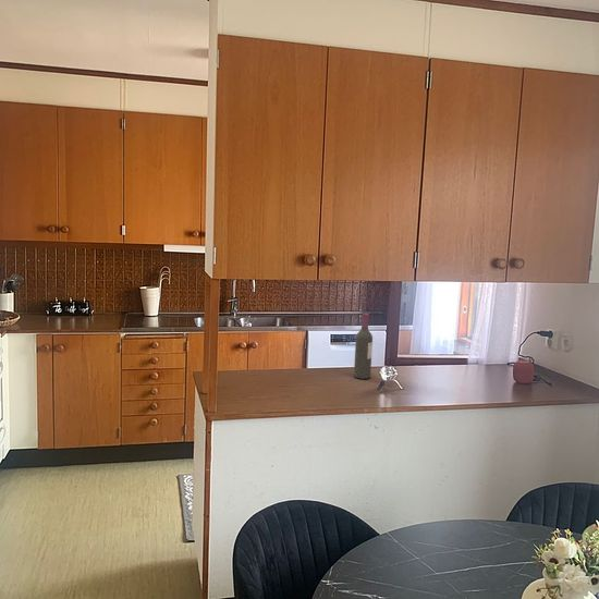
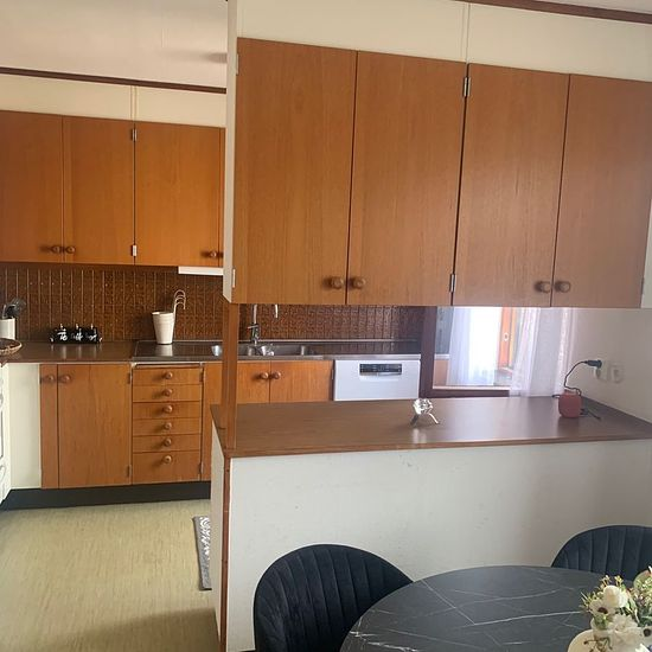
- wine bottle [353,313,374,380]
